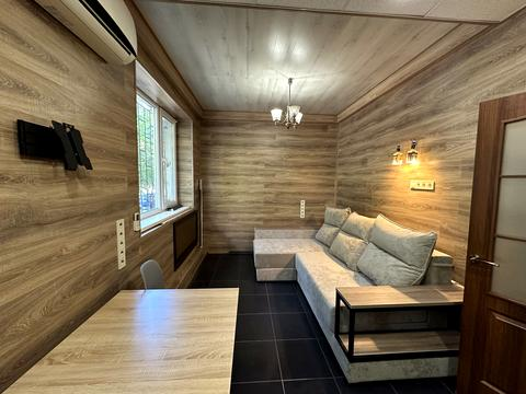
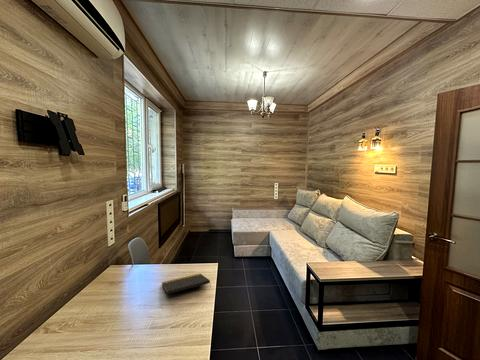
+ notepad [161,273,212,295]
